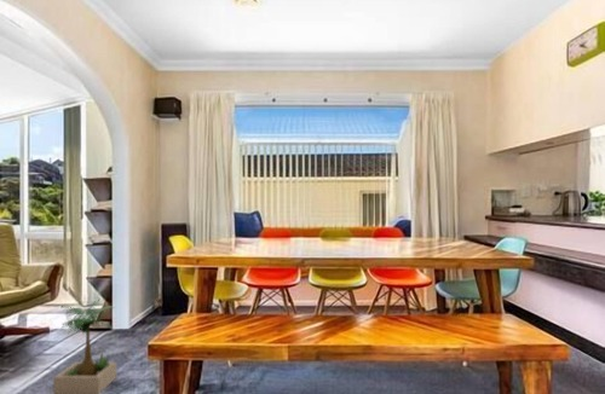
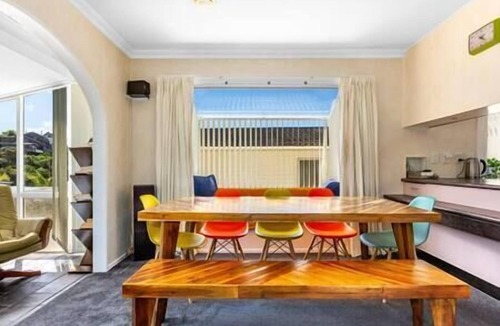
- potted plant [52,299,117,394]
